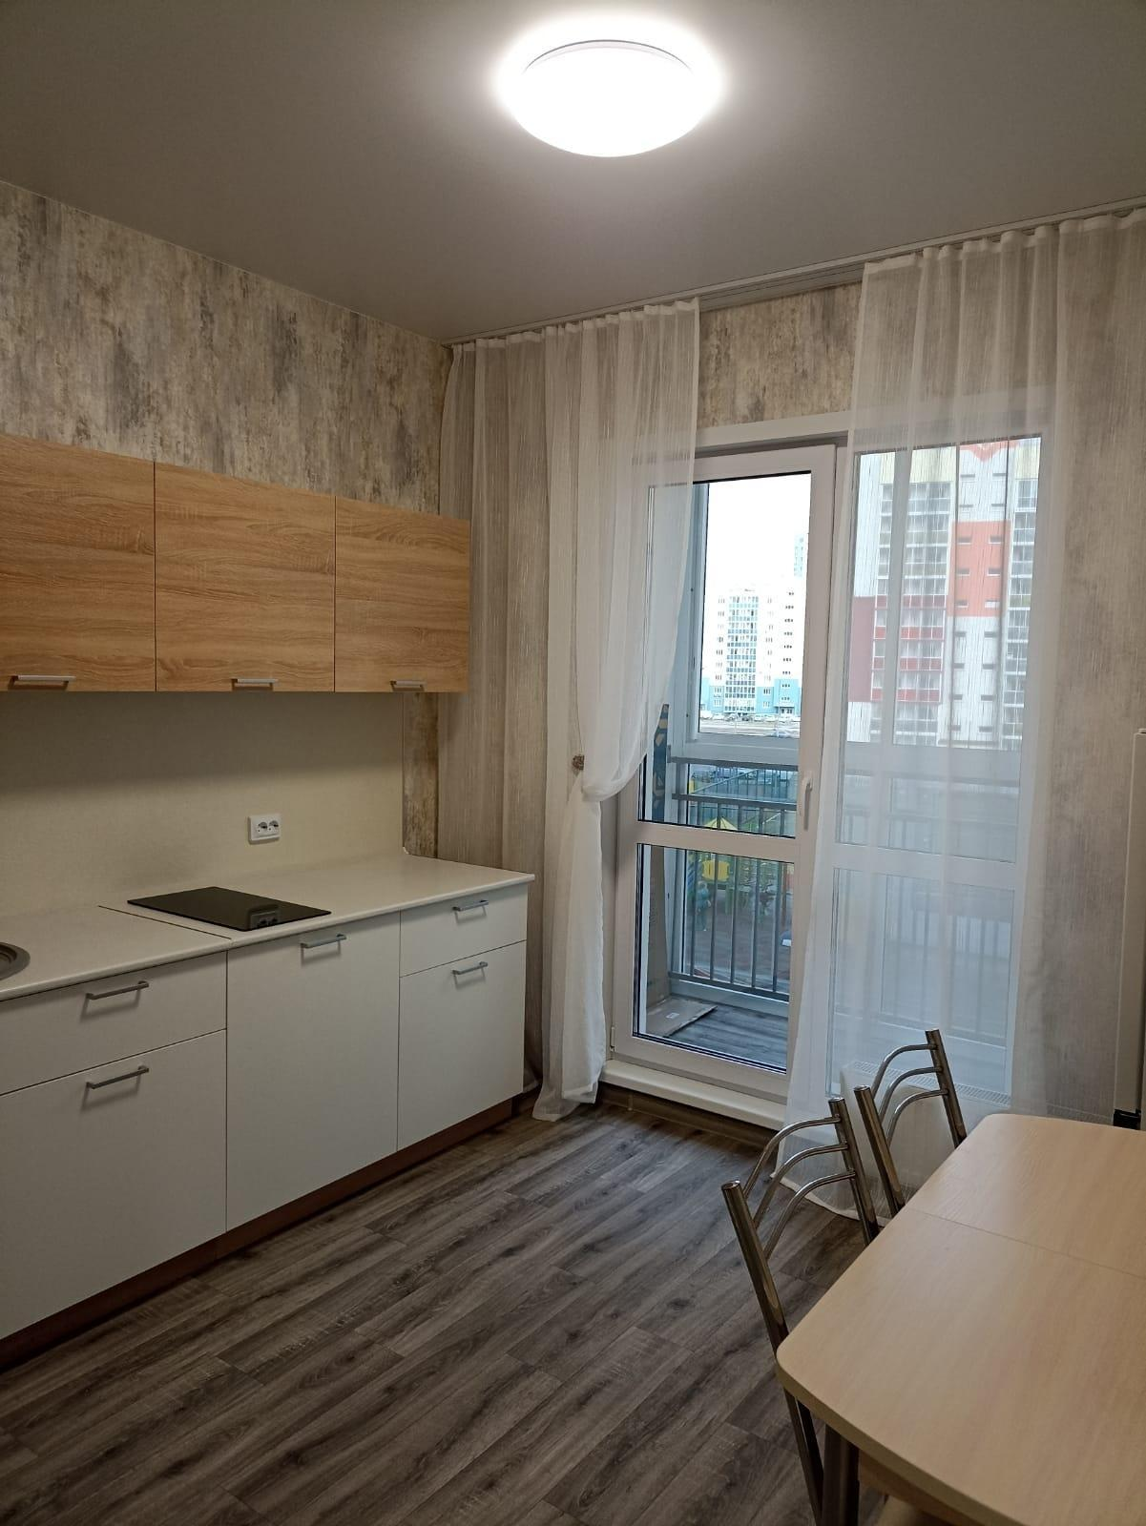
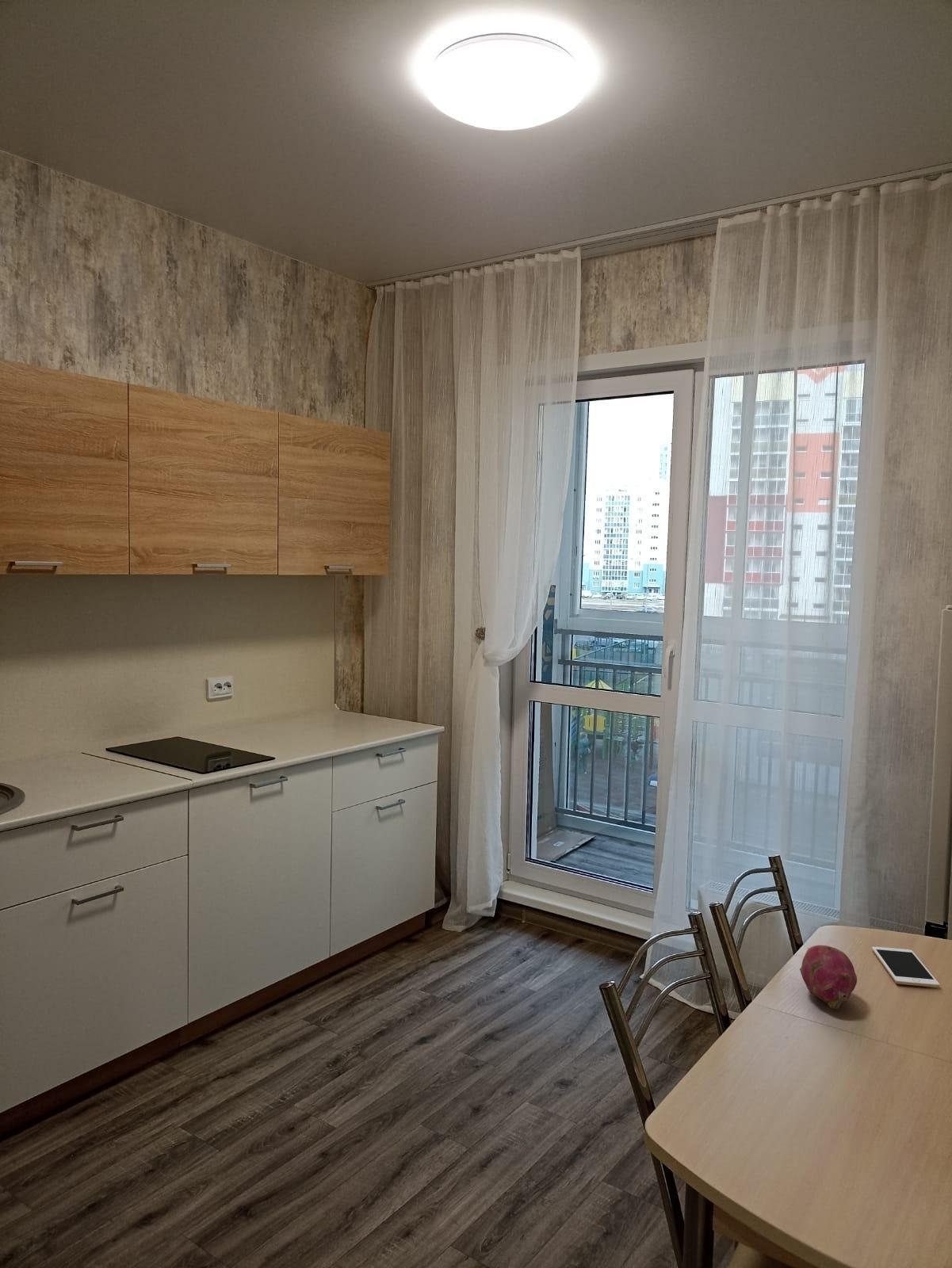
+ fruit [799,945,858,1010]
+ cell phone [871,946,940,988]
